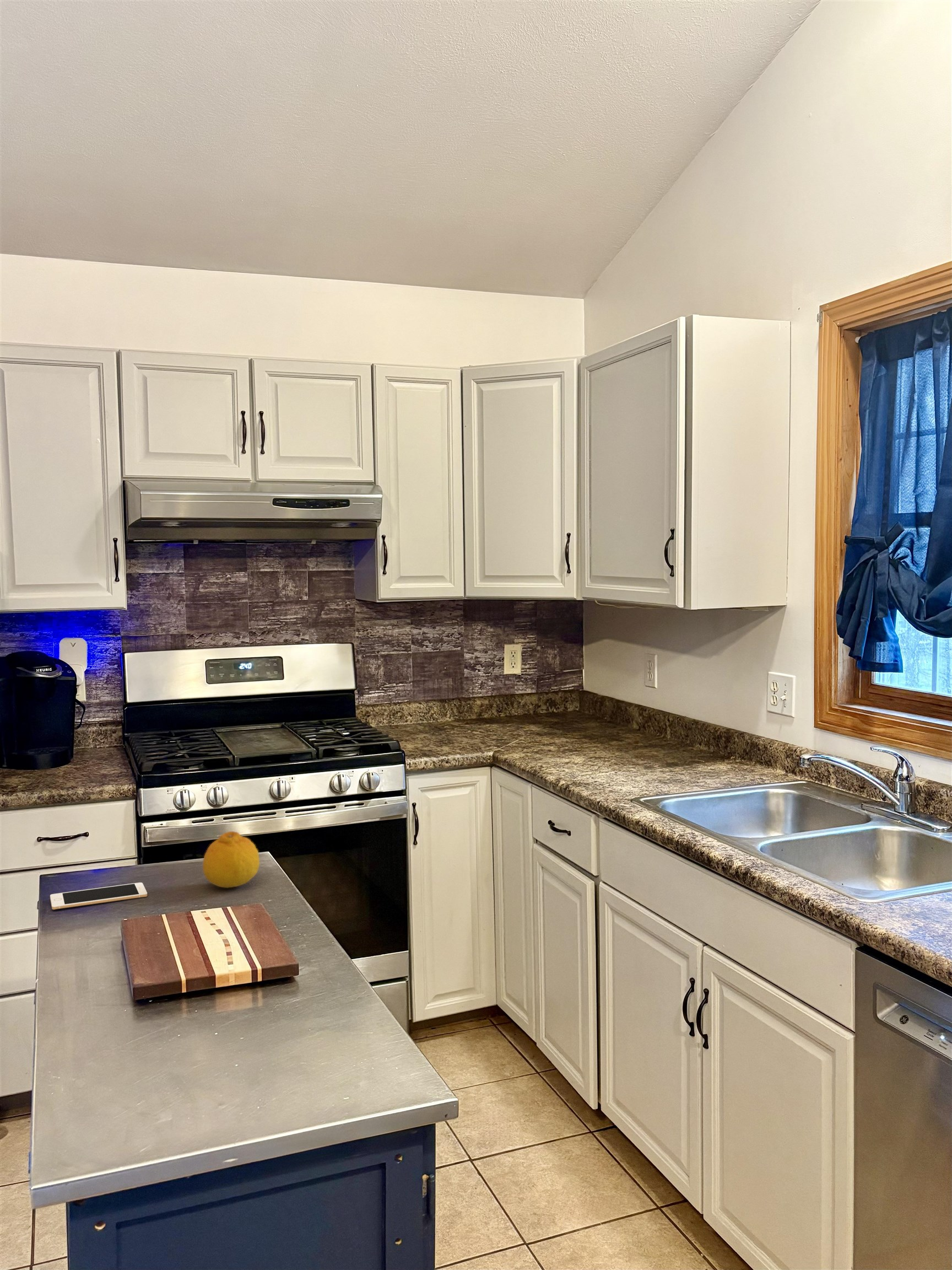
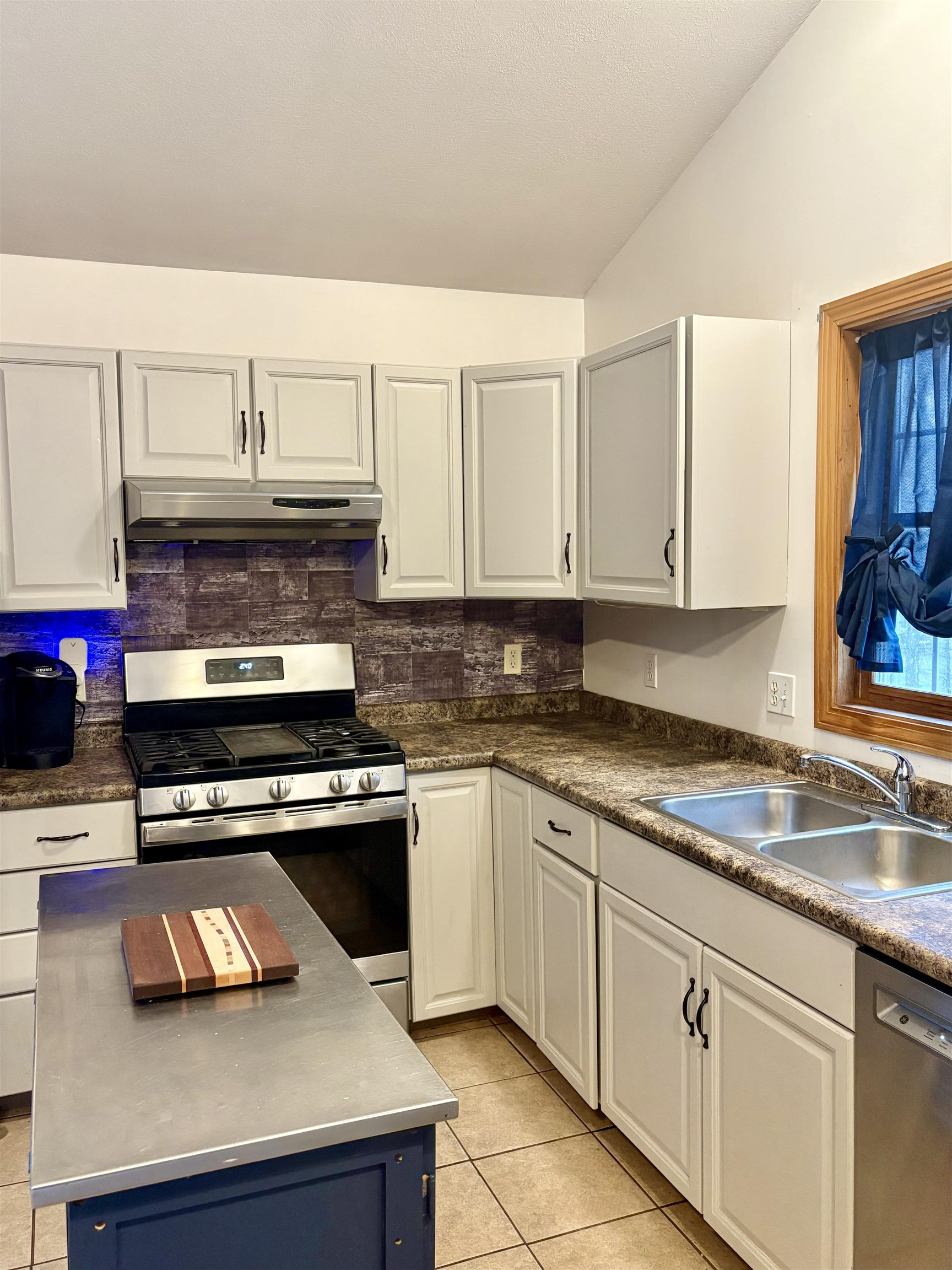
- fruit [202,831,260,889]
- cell phone [50,882,148,910]
